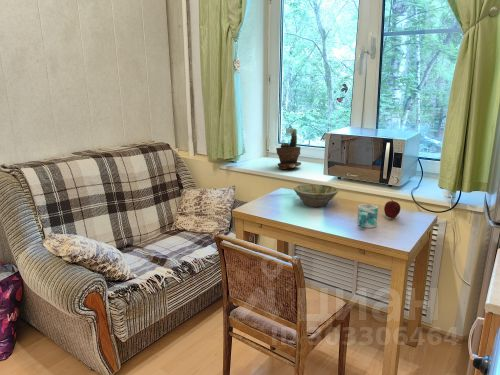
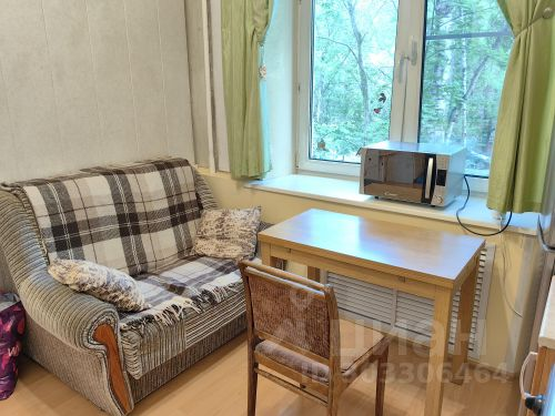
- apple [383,198,401,220]
- mug [356,203,379,229]
- potted plant [275,128,302,170]
- bowl [293,183,340,208]
